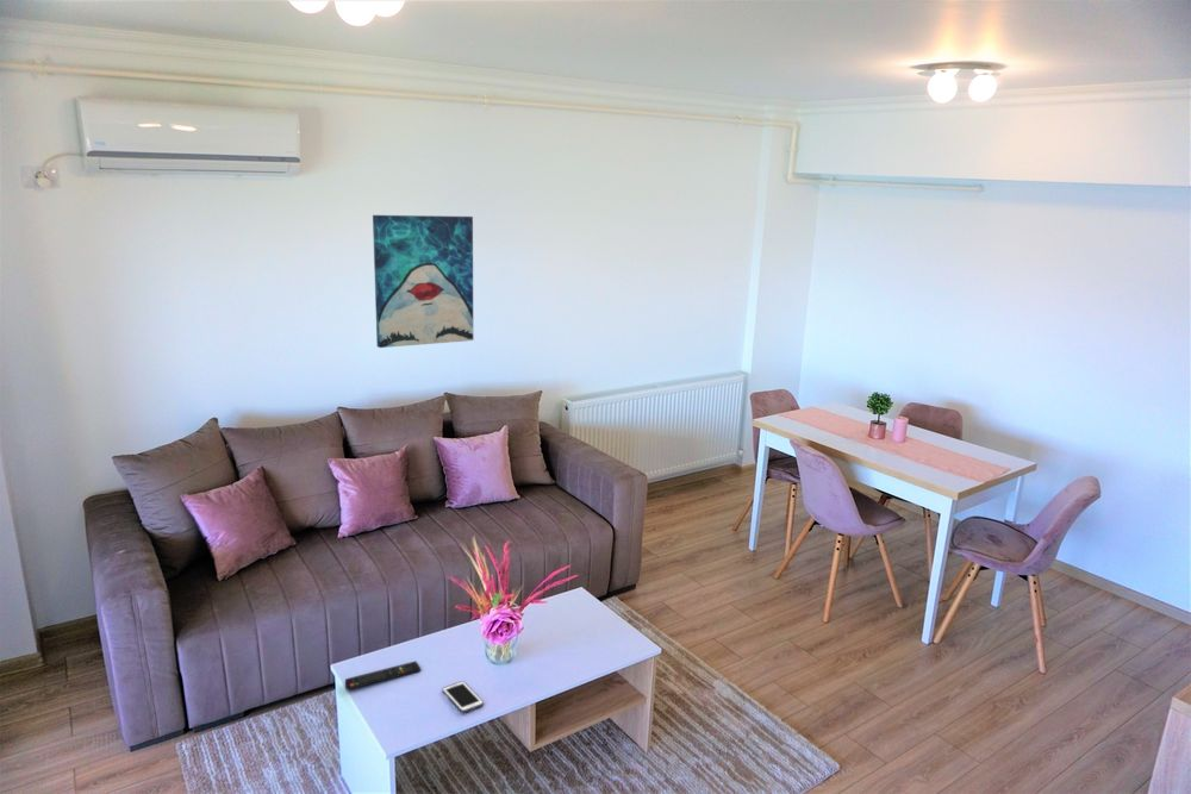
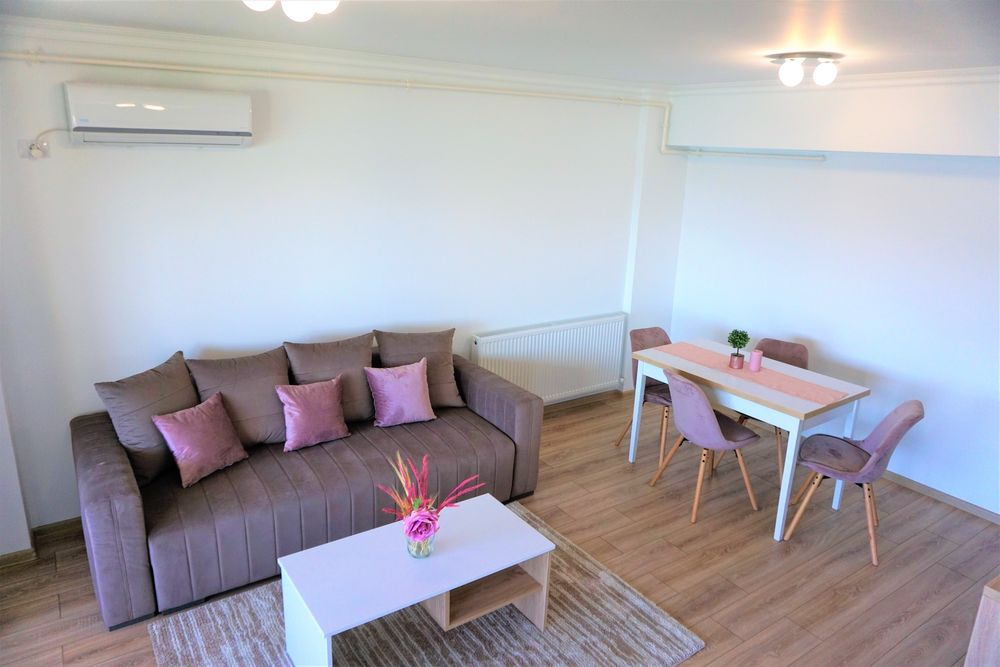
- cell phone [441,680,485,714]
- remote control [344,659,422,690]
- wall art [372,214,474,349]
